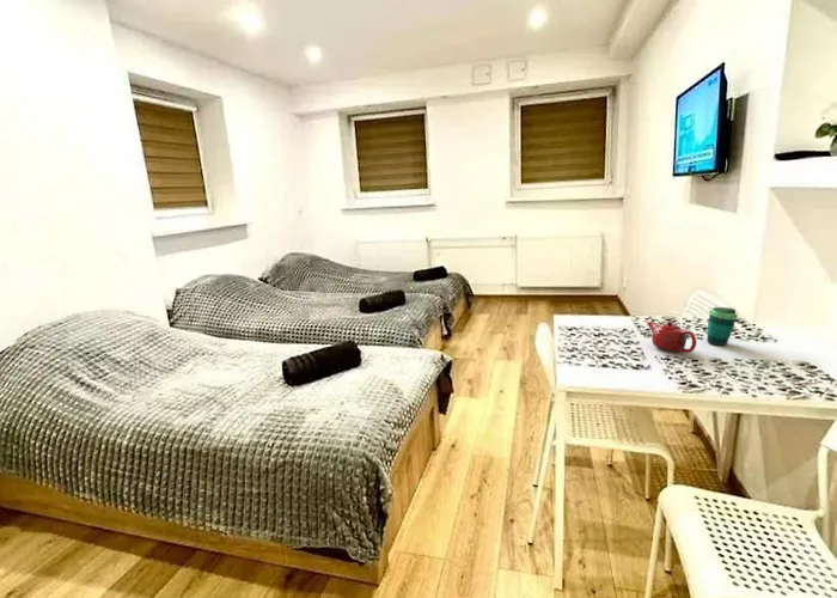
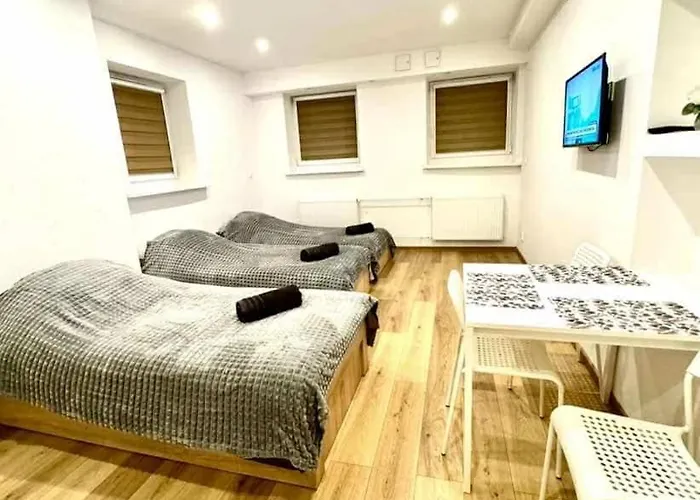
- teapot [646,321,697,354]
- cup [705,306,739,347]
